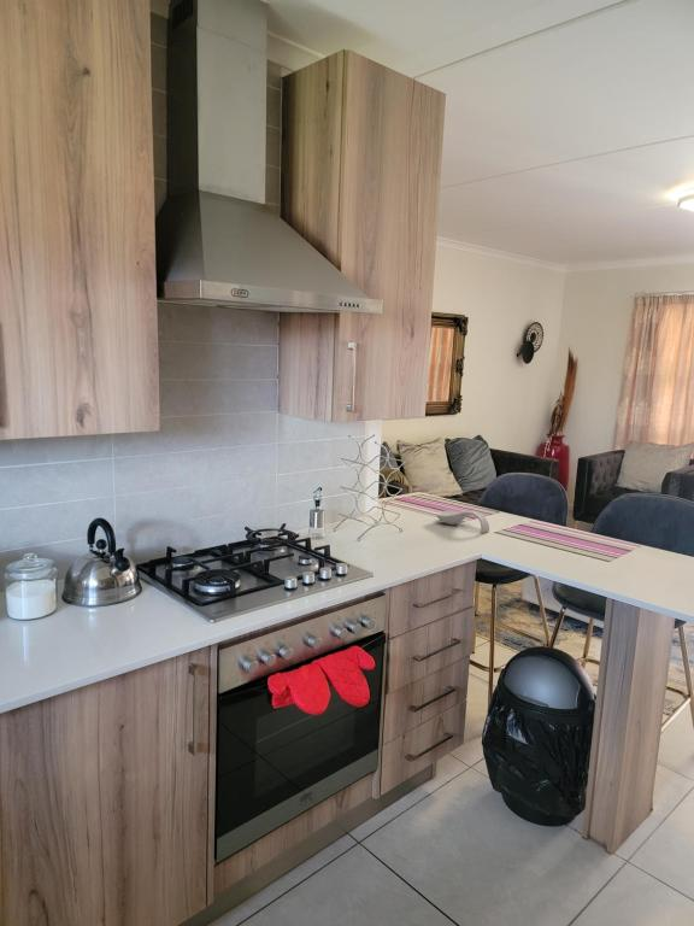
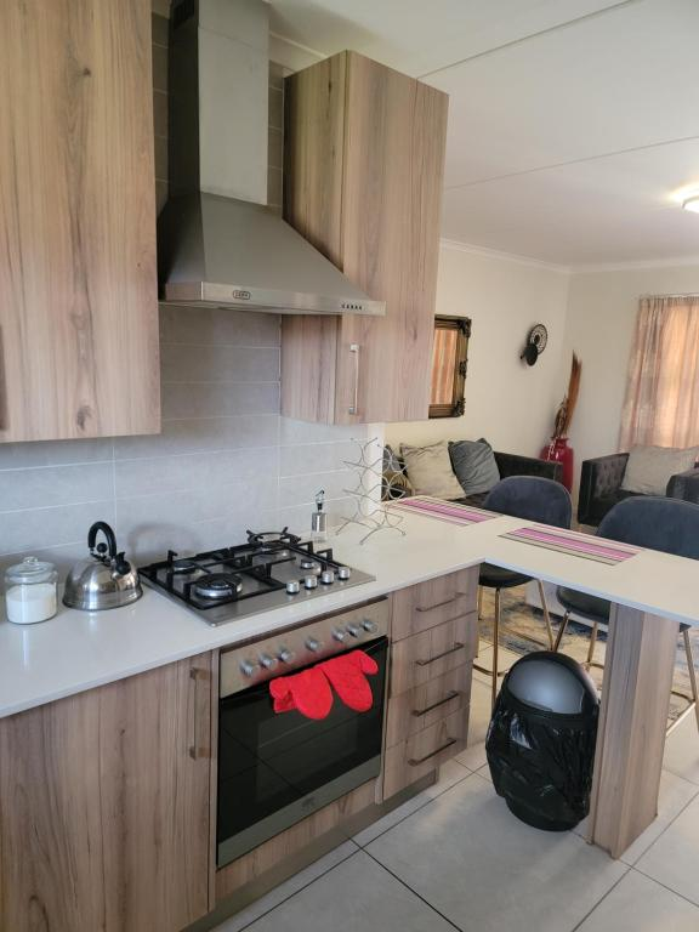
- spoon rest [435,510,490,534]
